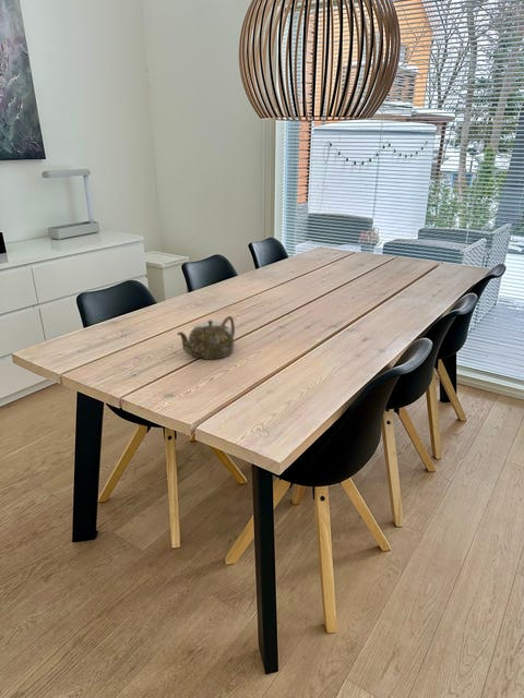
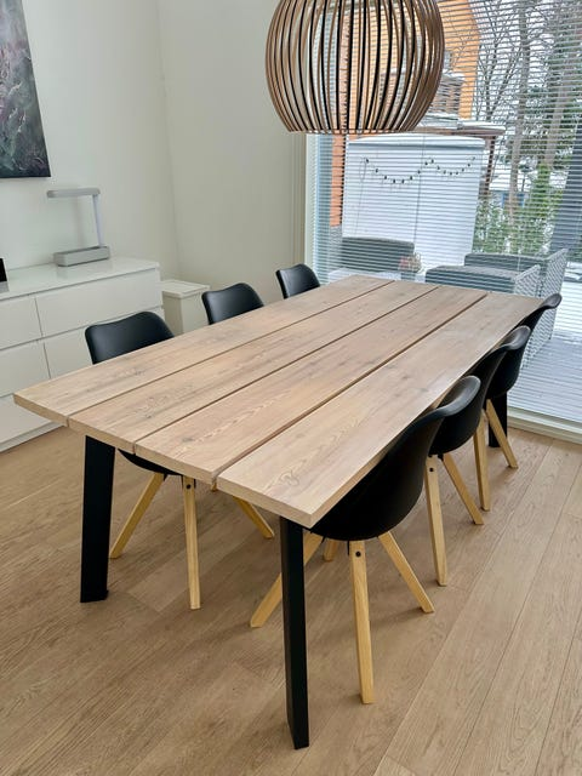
- teapot [176,315,236,360]
